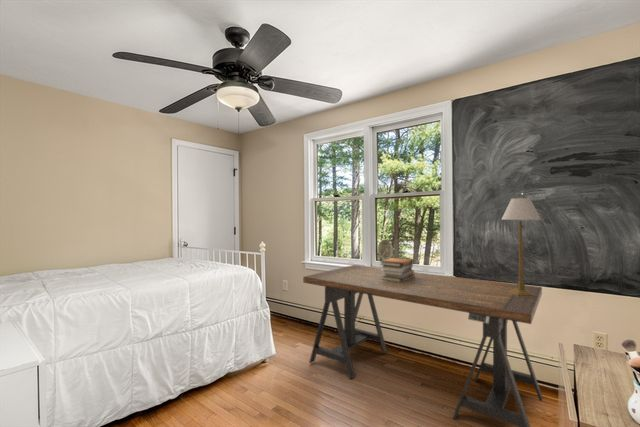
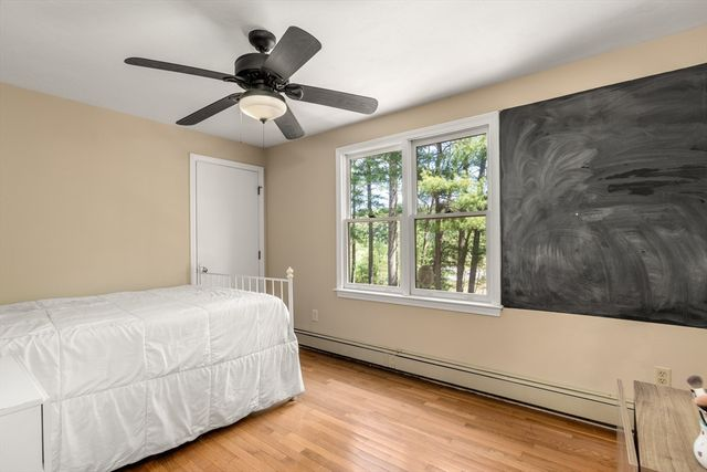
- book stack [379,257,416,282]
- desk [302,264,544,427]
- table lamp [501,197,542,296]
